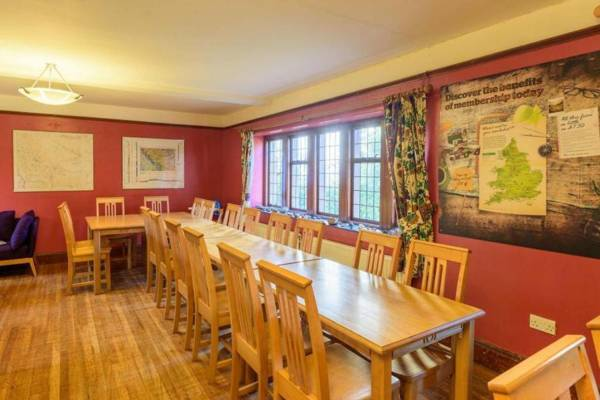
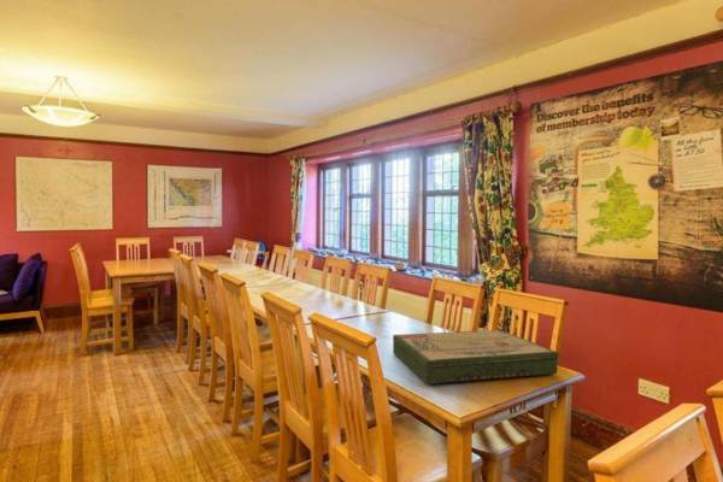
+ board game [392,329,560,386]
